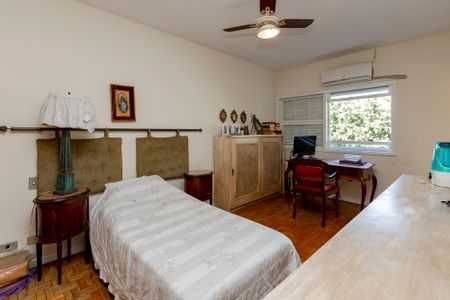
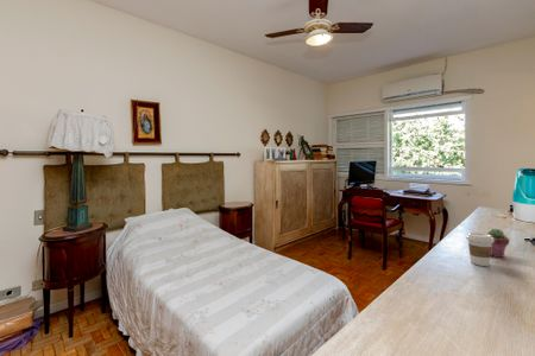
+ potted succulent [486,228,510,259]
+ coffee cup [465,231,495,267]
